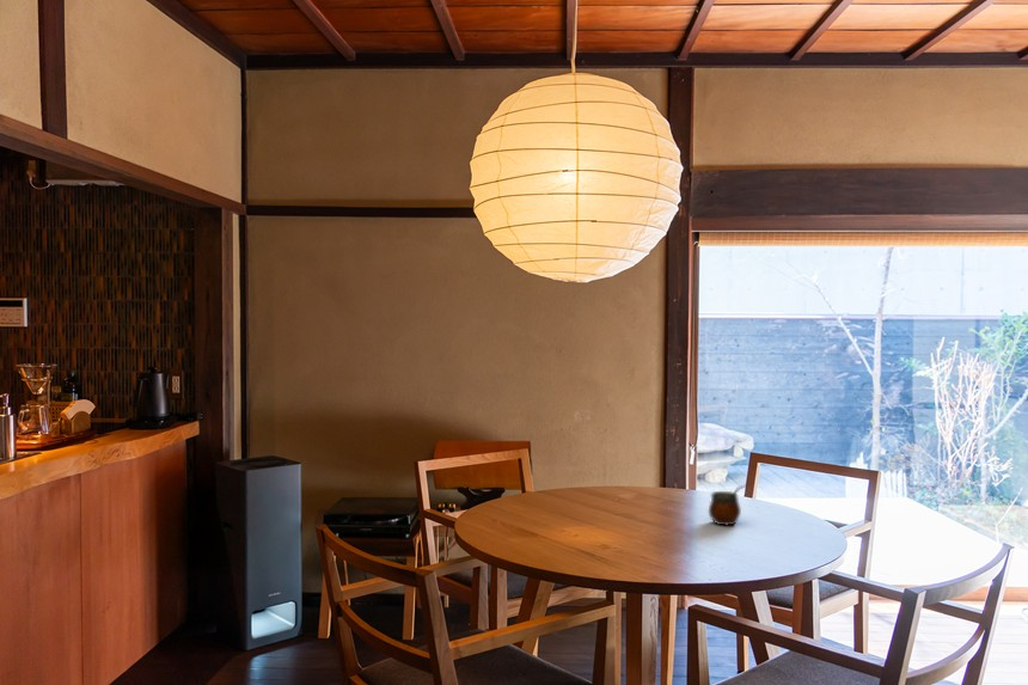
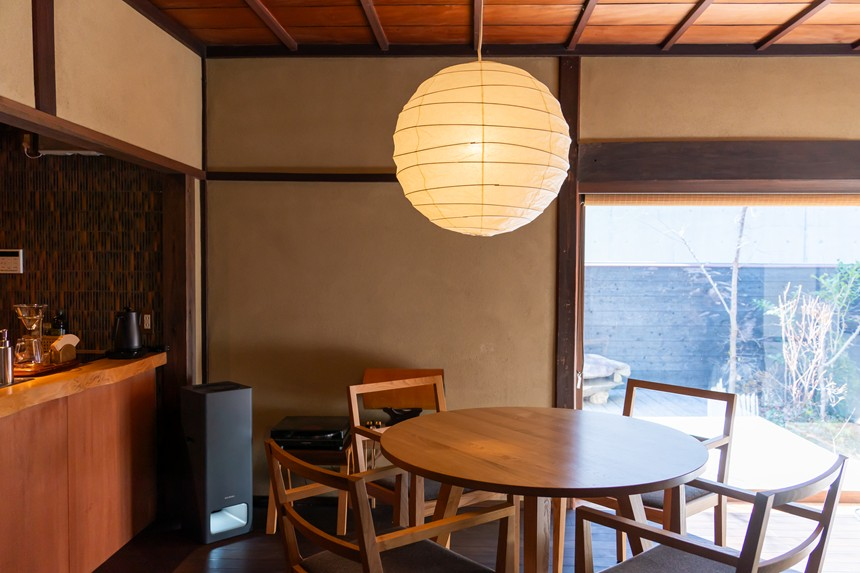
- gourd [708,481,753,526]
